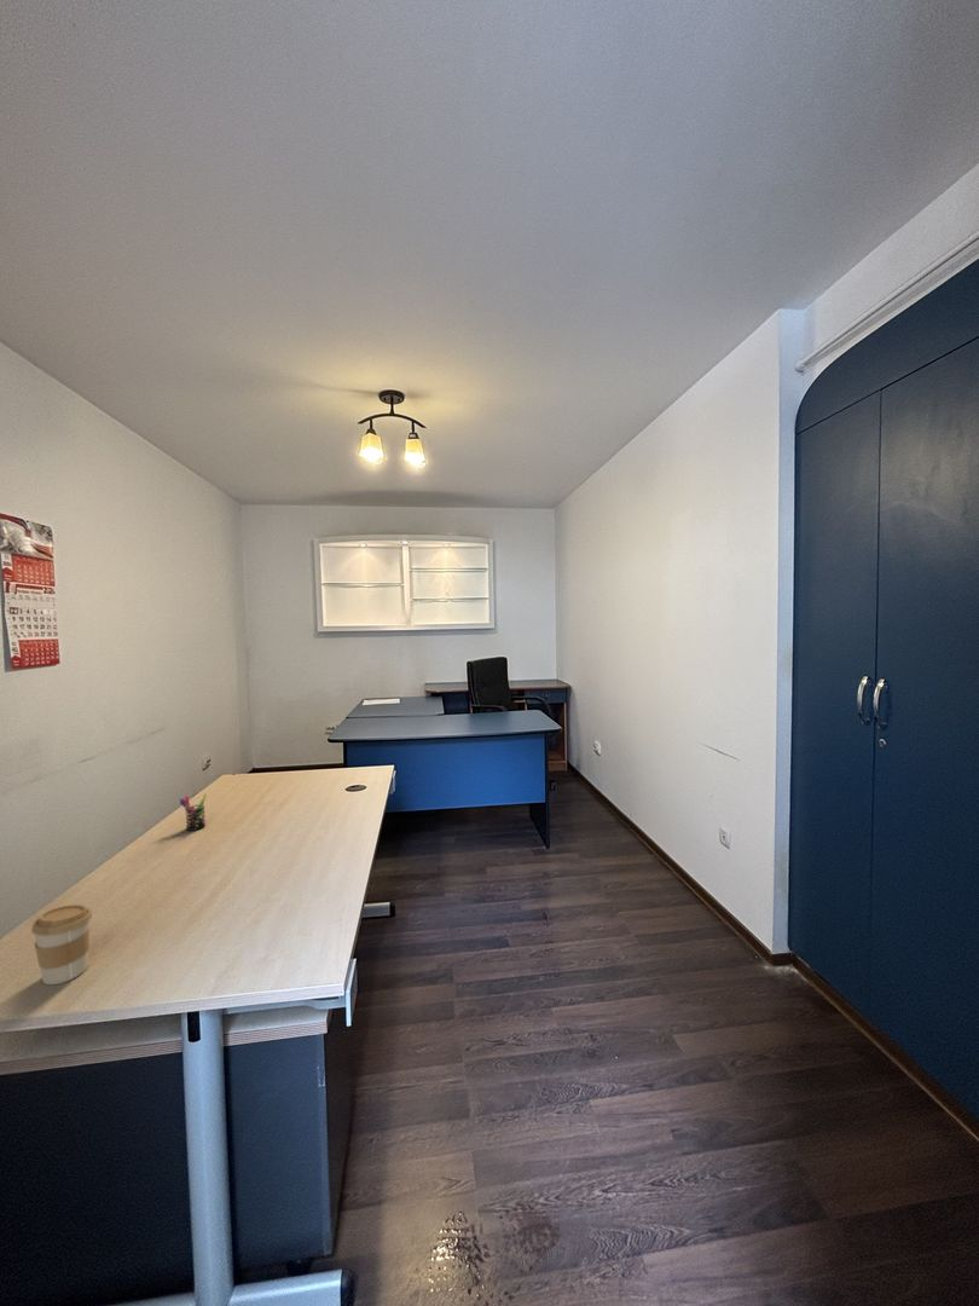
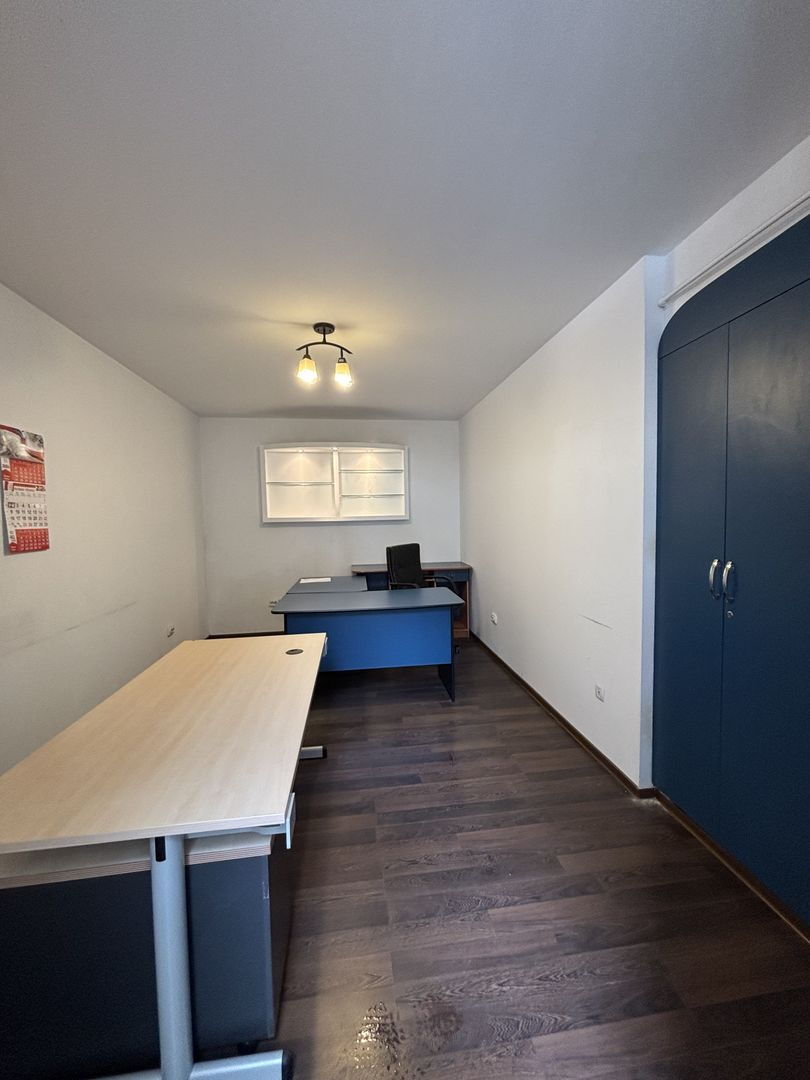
- coffee cup [30,903,93,986]
- pen holder [179,793,208,832]
